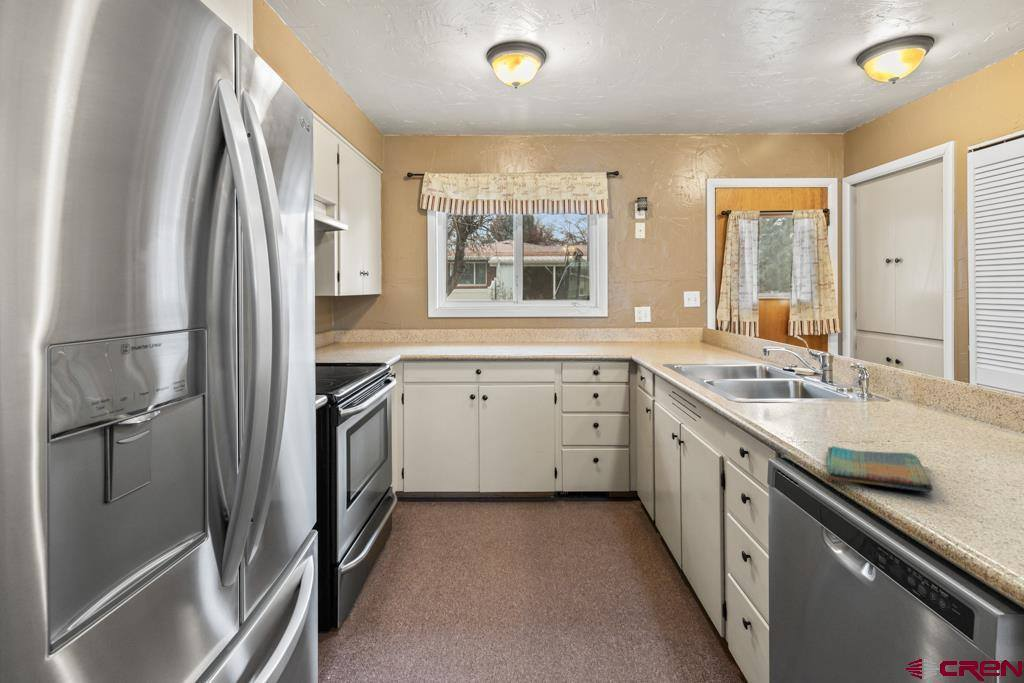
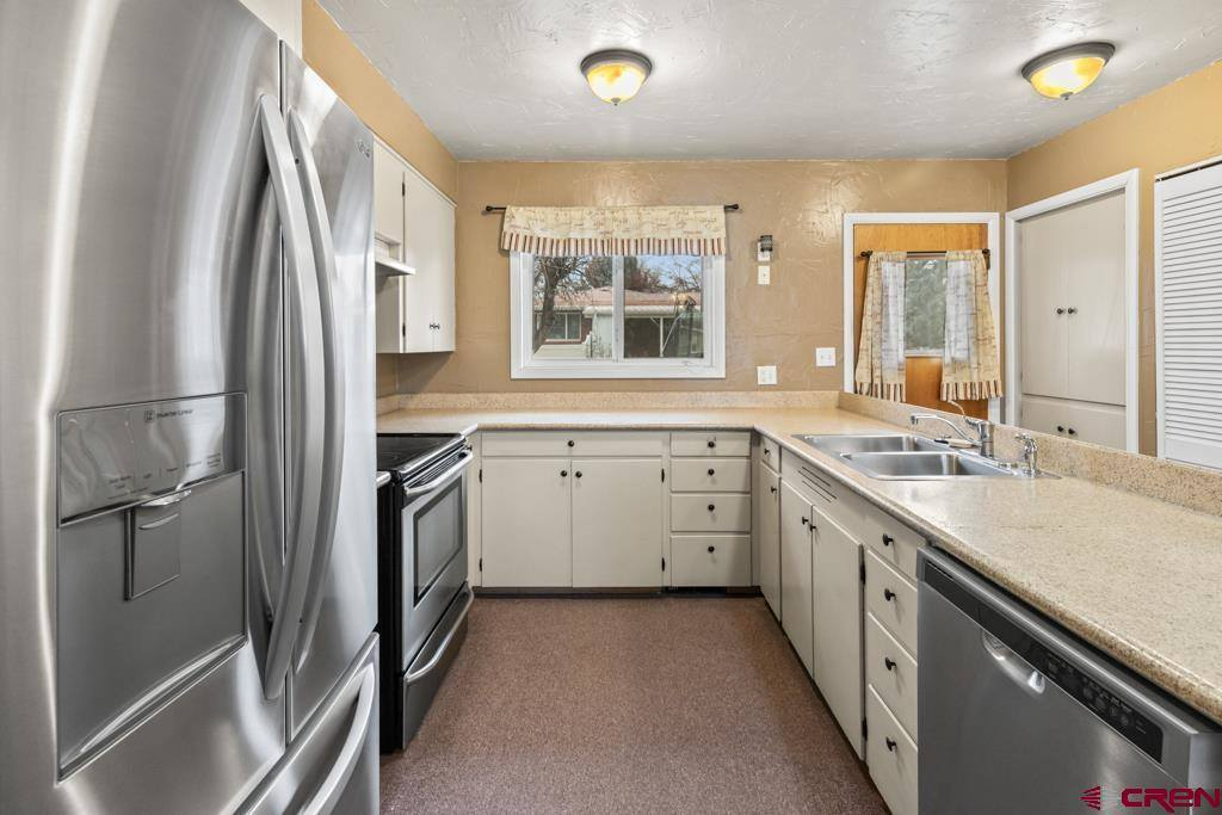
- dish towel [826,445,934,493]
